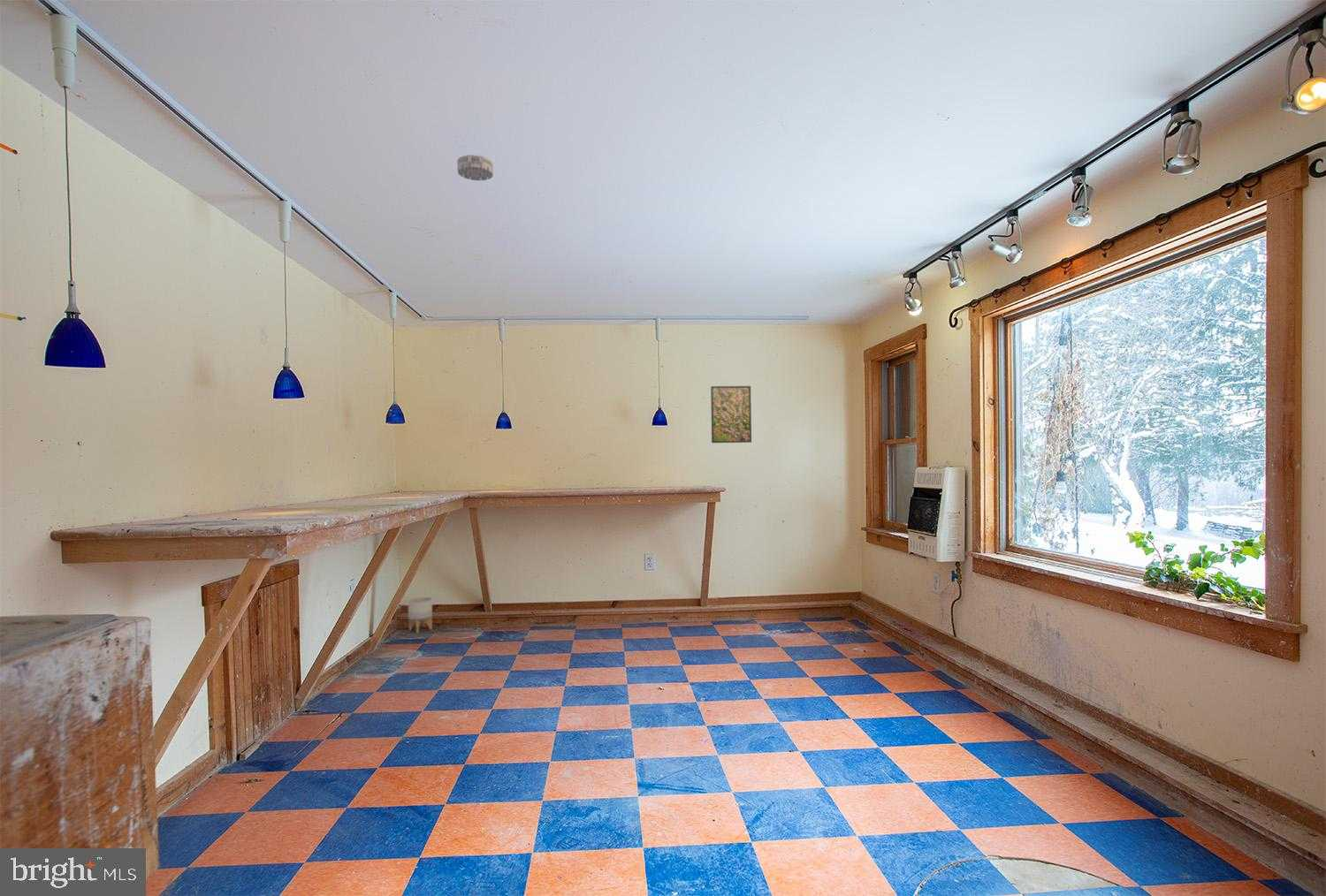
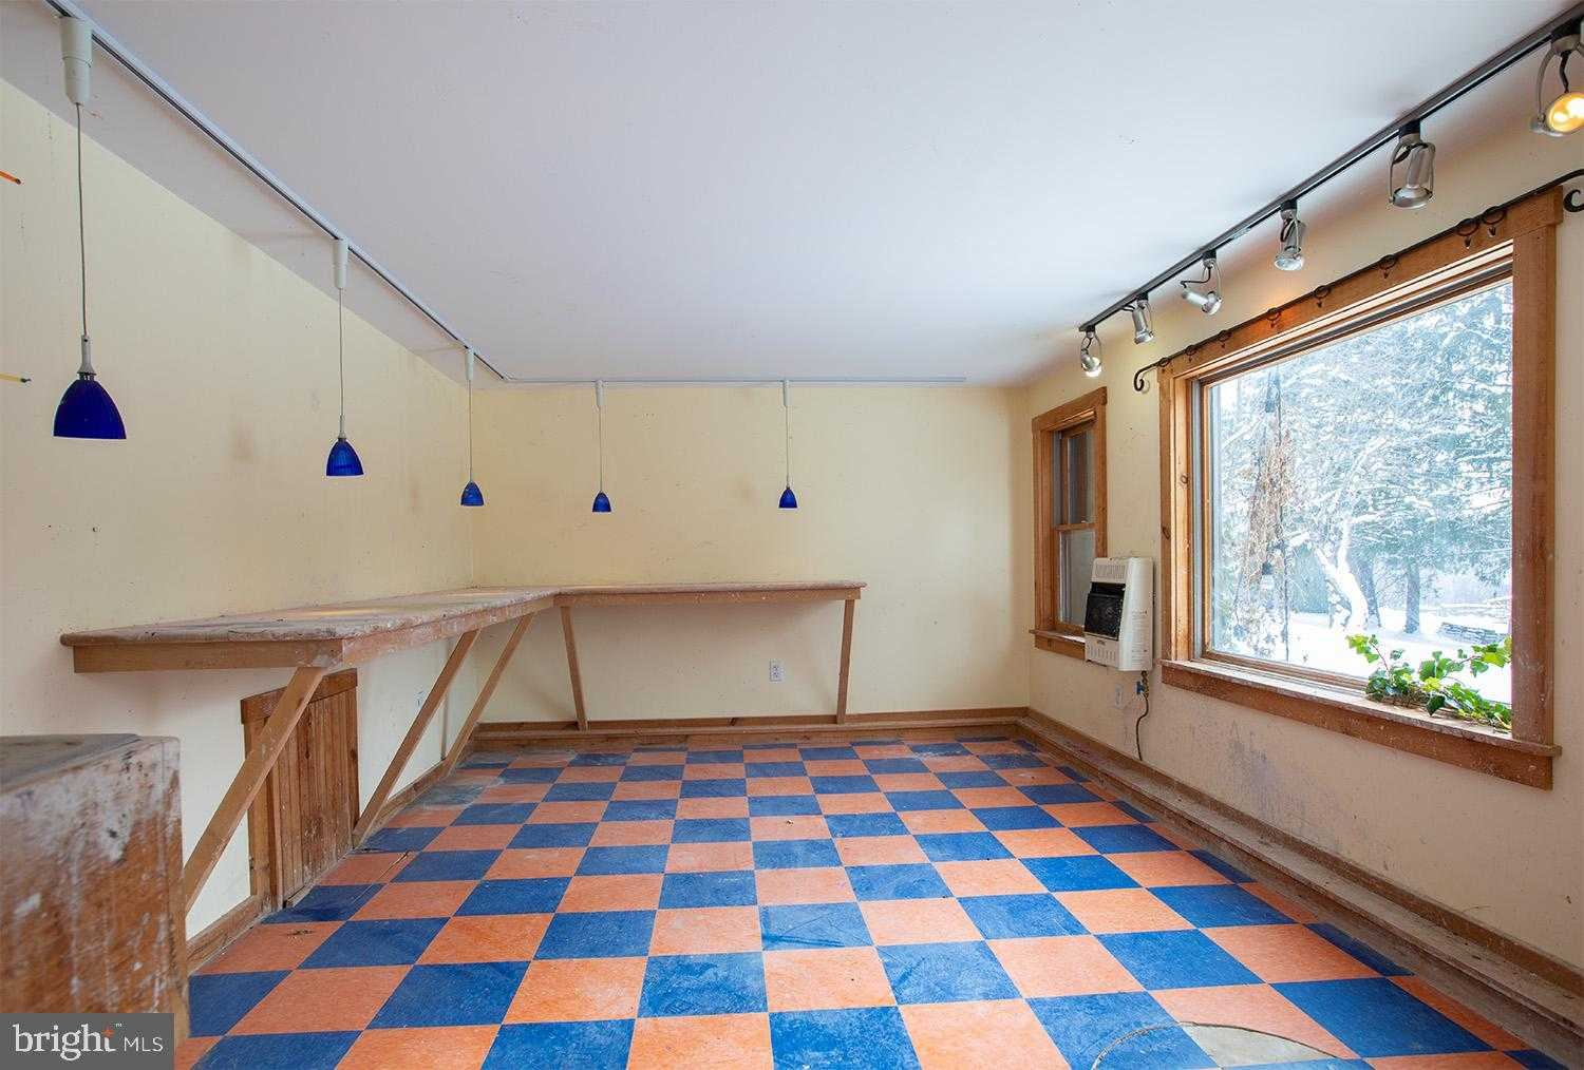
- planter [408,596,433,634]
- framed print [710,385,752,444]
- smoke detector [456,154,494,181]
